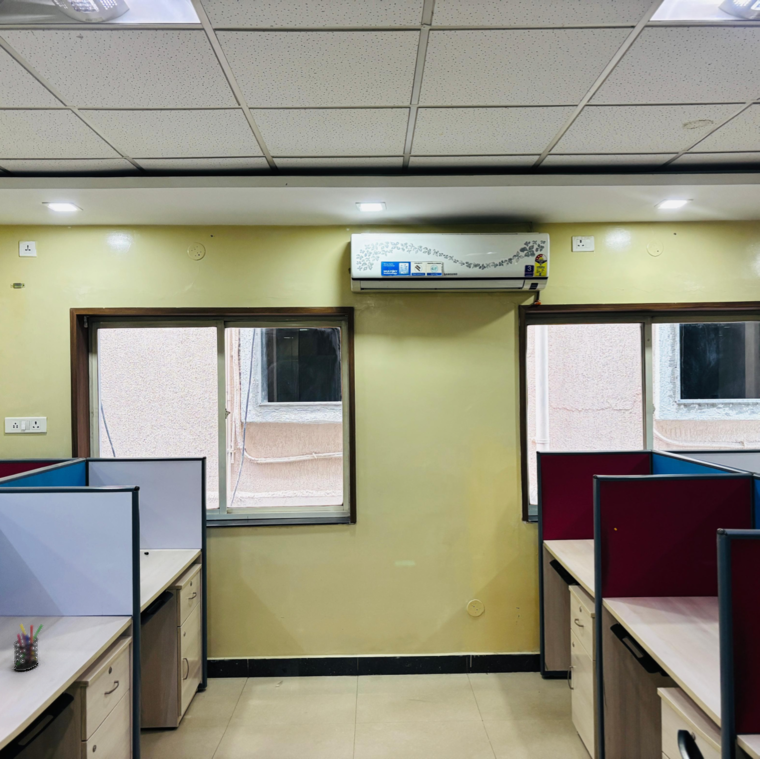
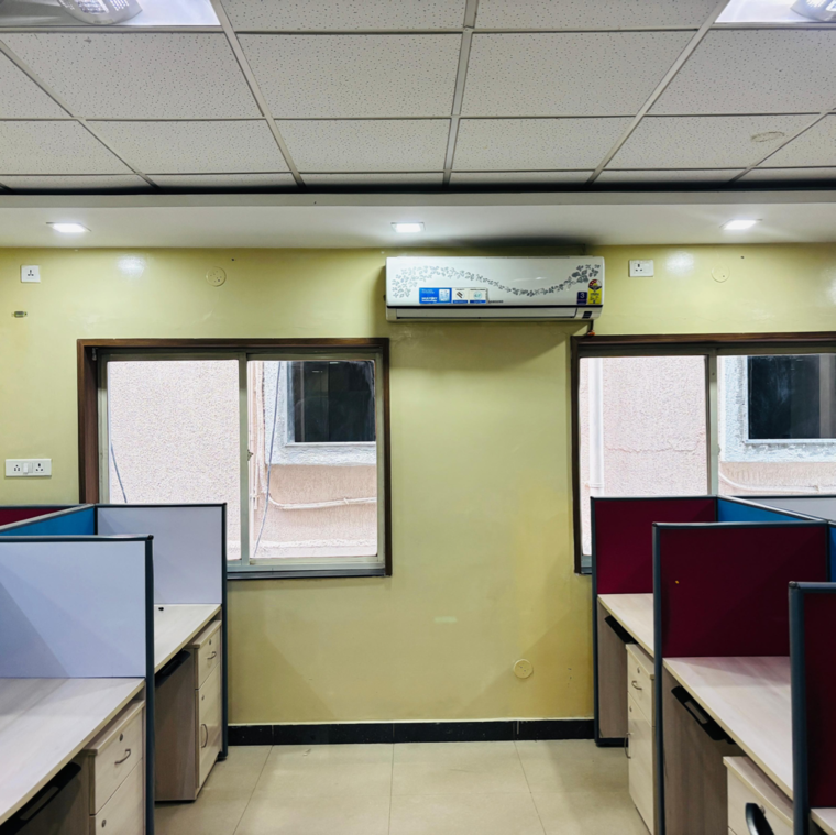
- pen holder [13,623,44,672]
